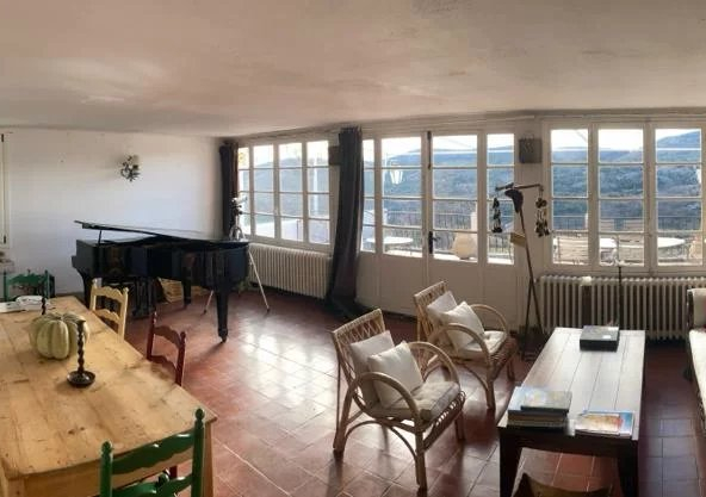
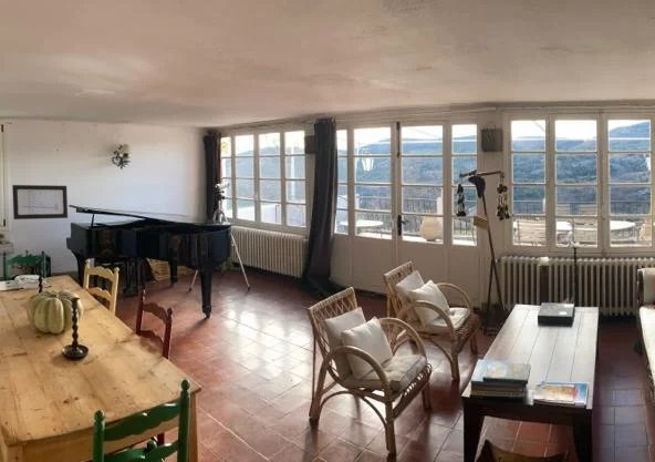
+ wall art [11,184,69,220]
